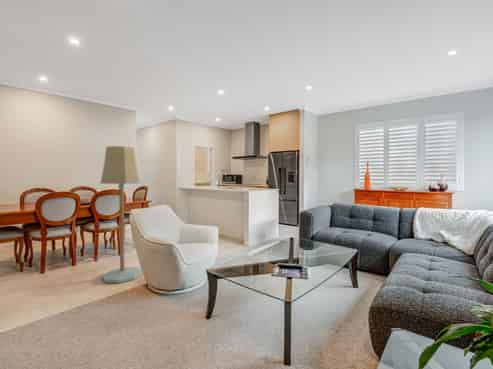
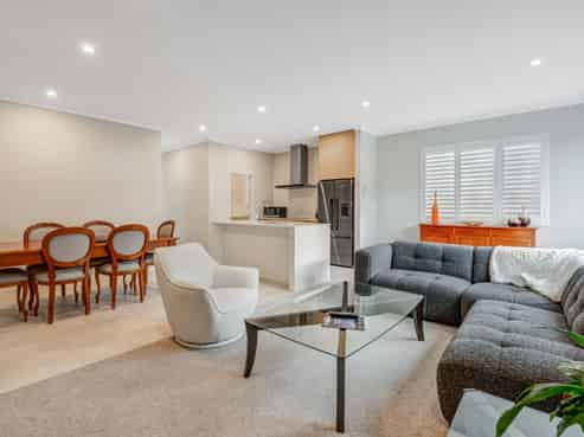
- floor lamp [99,145,143,284]
